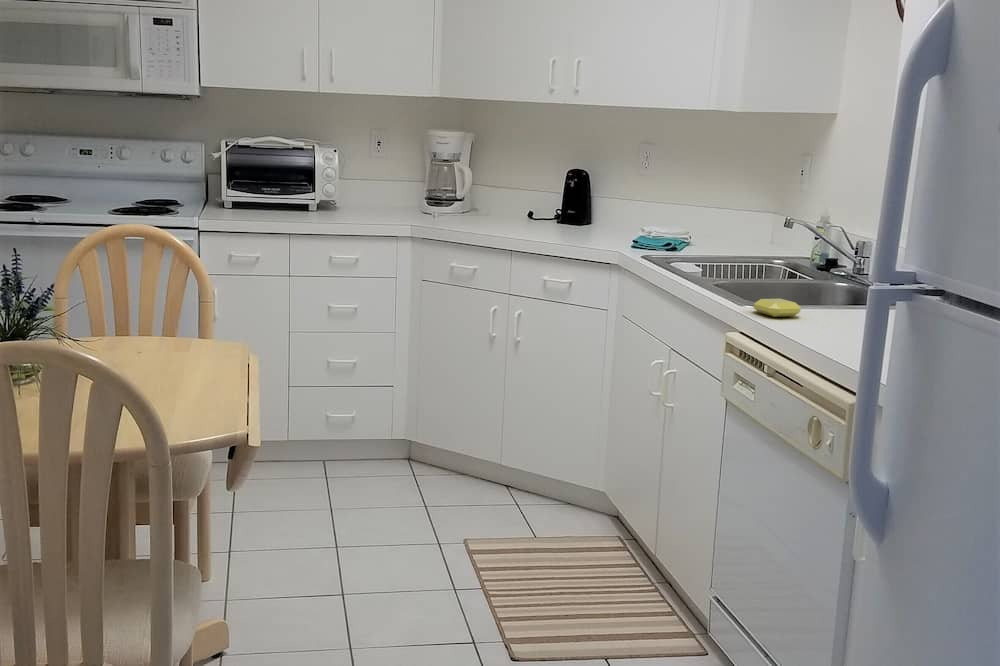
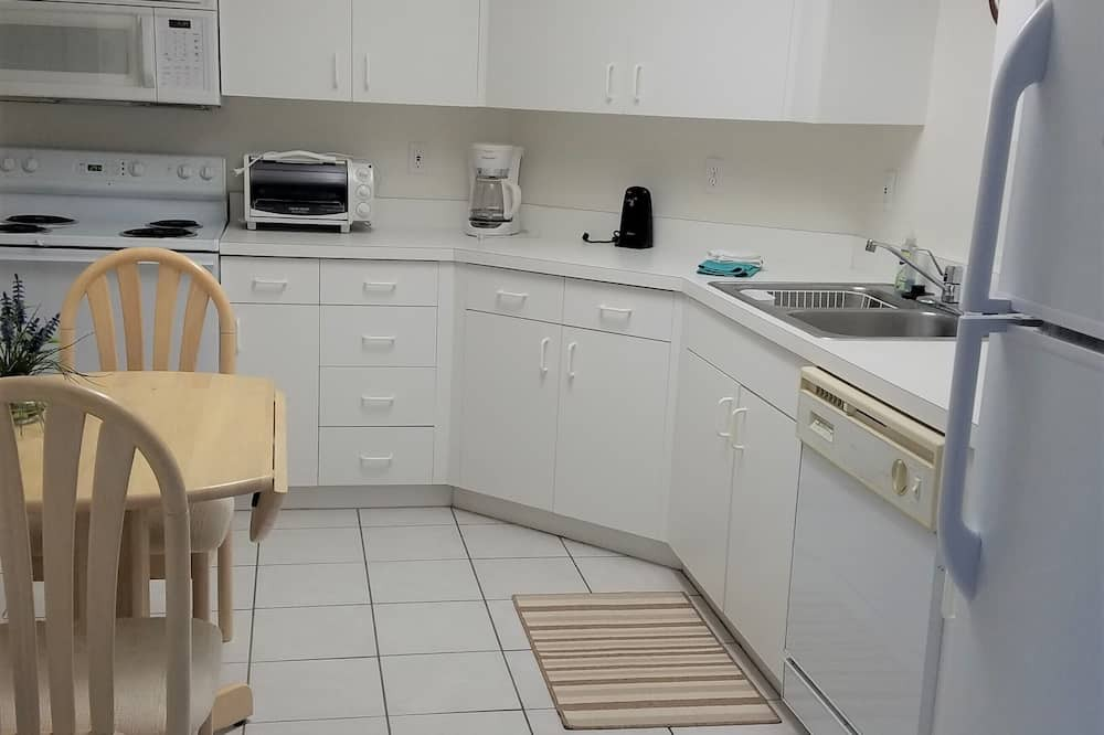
- soap bar [753,298,802,318]
